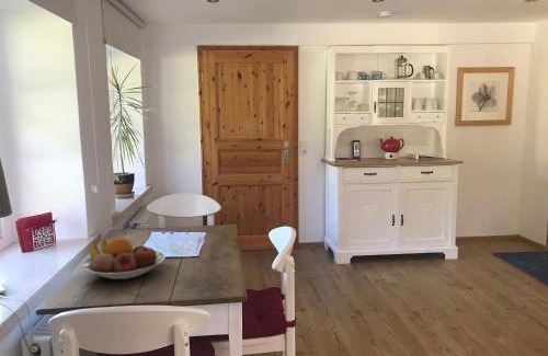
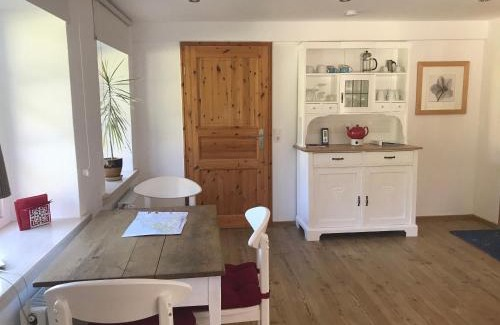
- fruit bowl [81,237,167,280]
